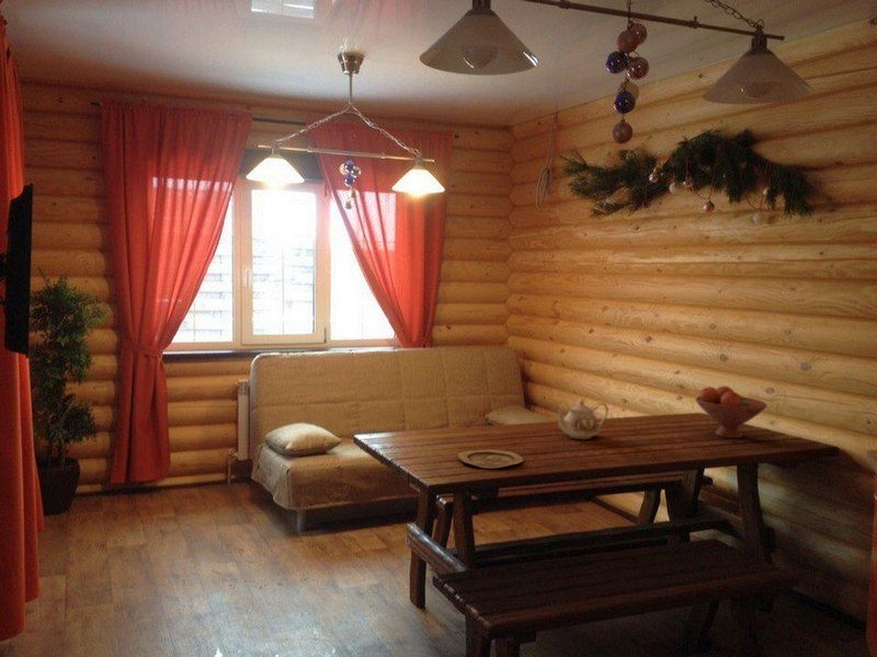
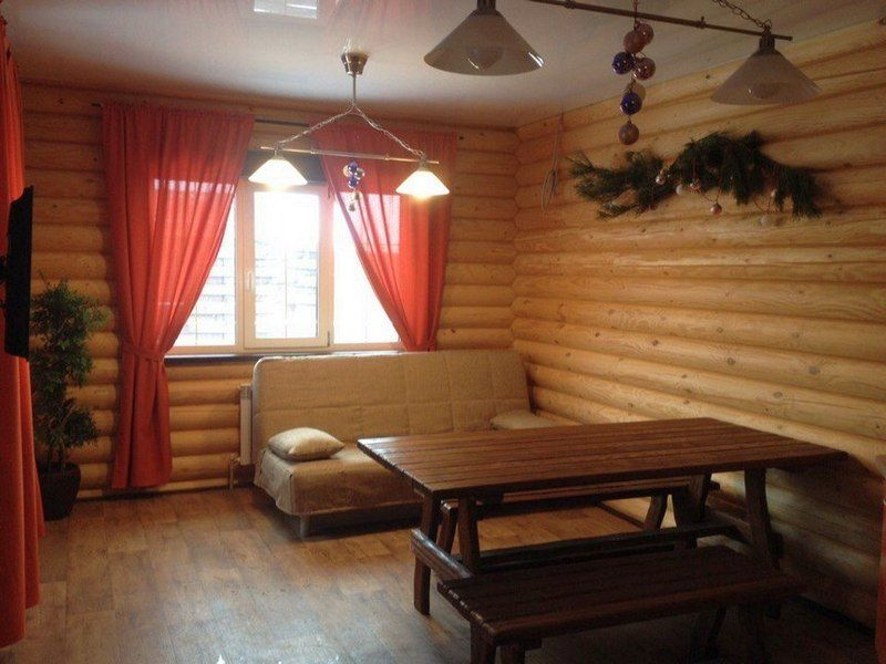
- teapot [555,397,610,440]
- plate [457,449,525,470]
- fruit bowl [694,385,768,439]
